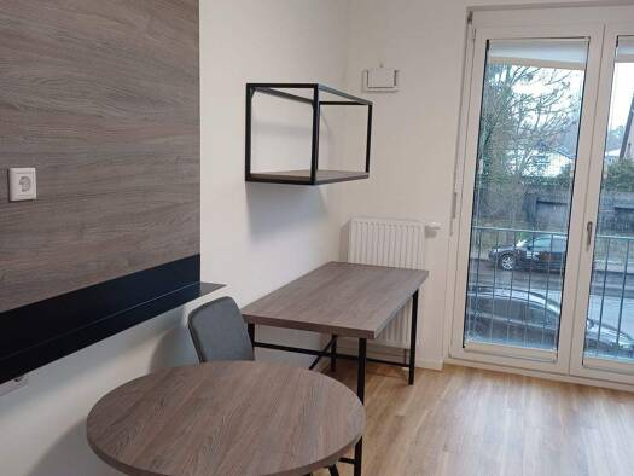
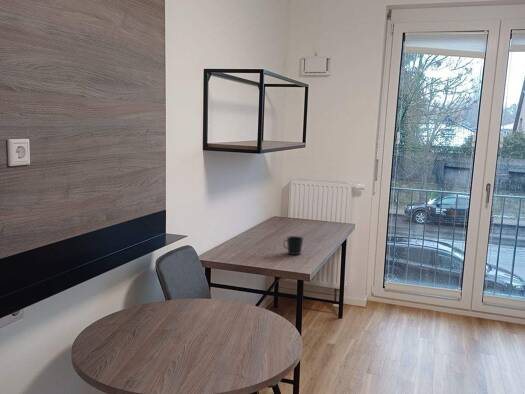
+ cup [282,235,304,256]
